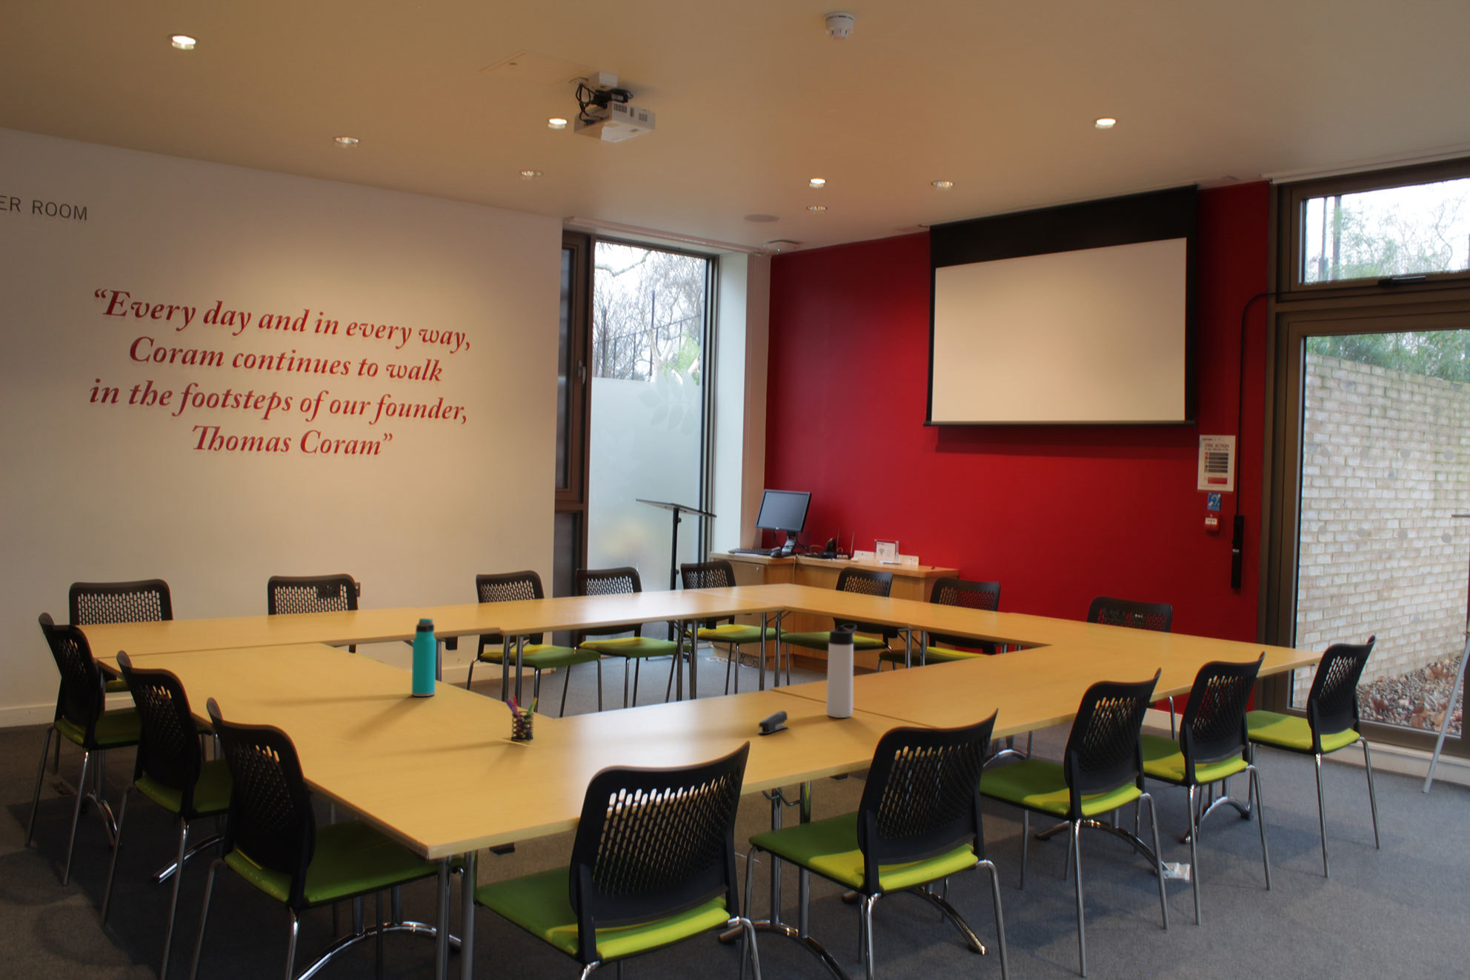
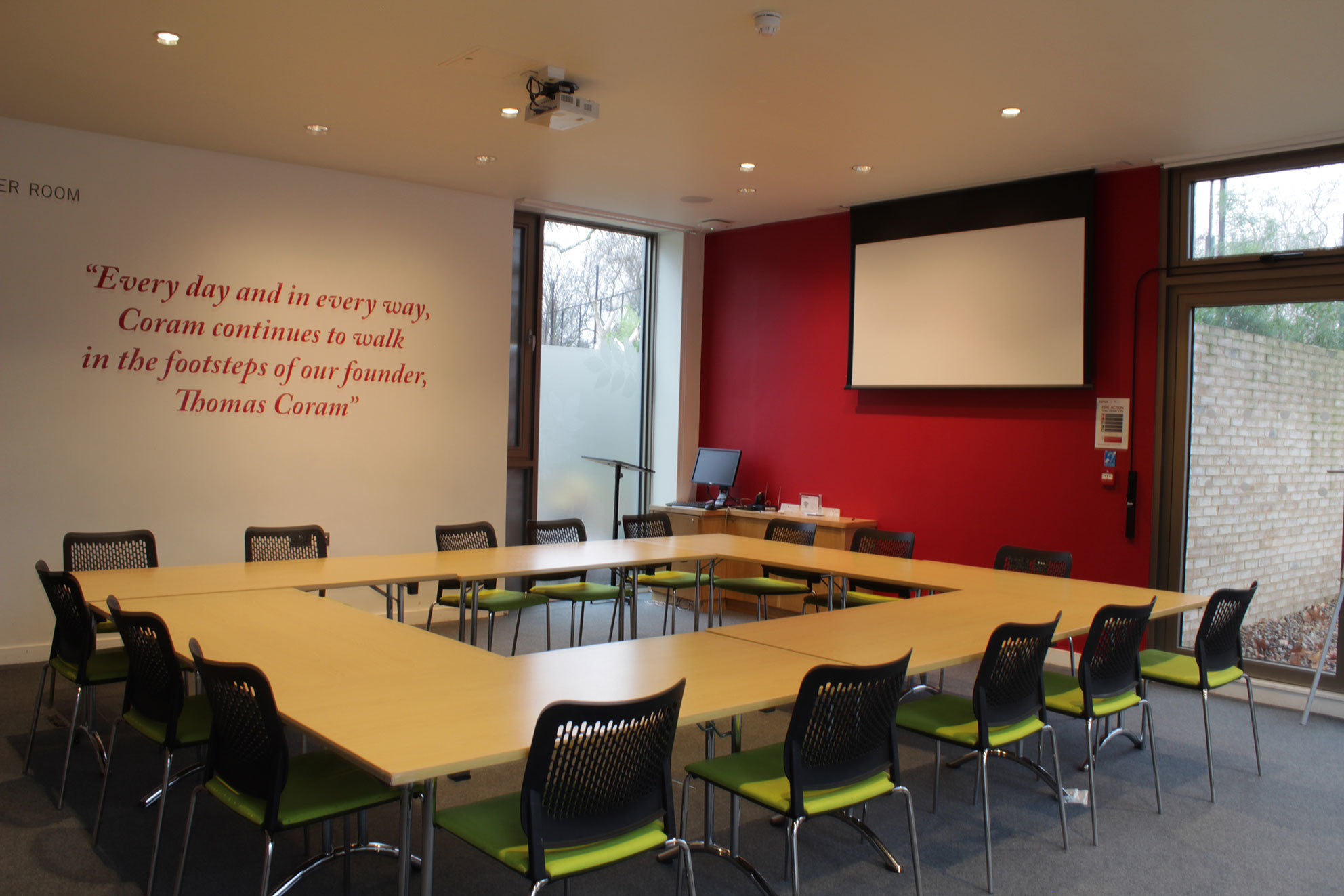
- pen holder [505,695,538,743]
- water bottle [411,617,438,697]
- thermos bottle [826,623,858,719]
- stapler [757,710,789,734]
